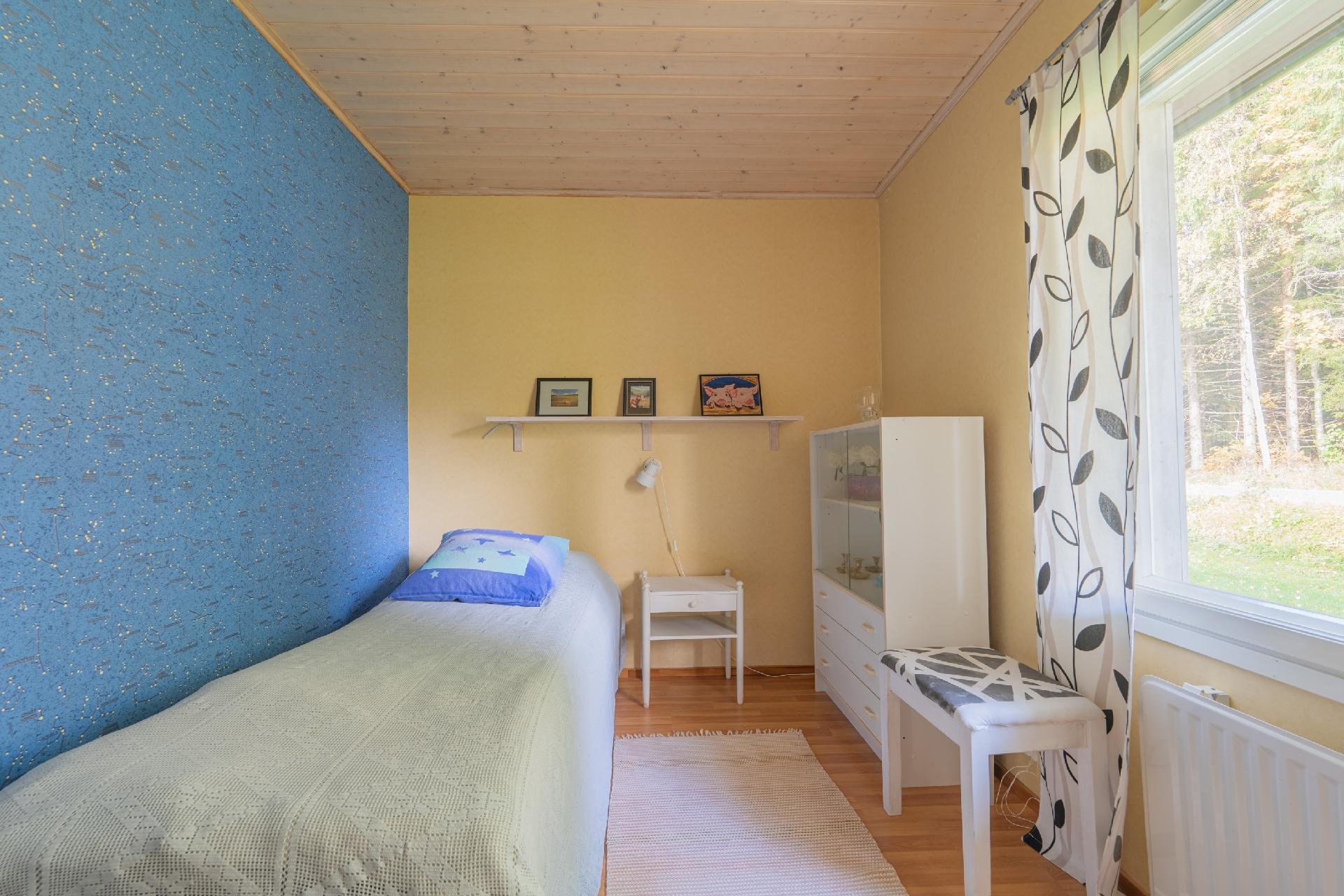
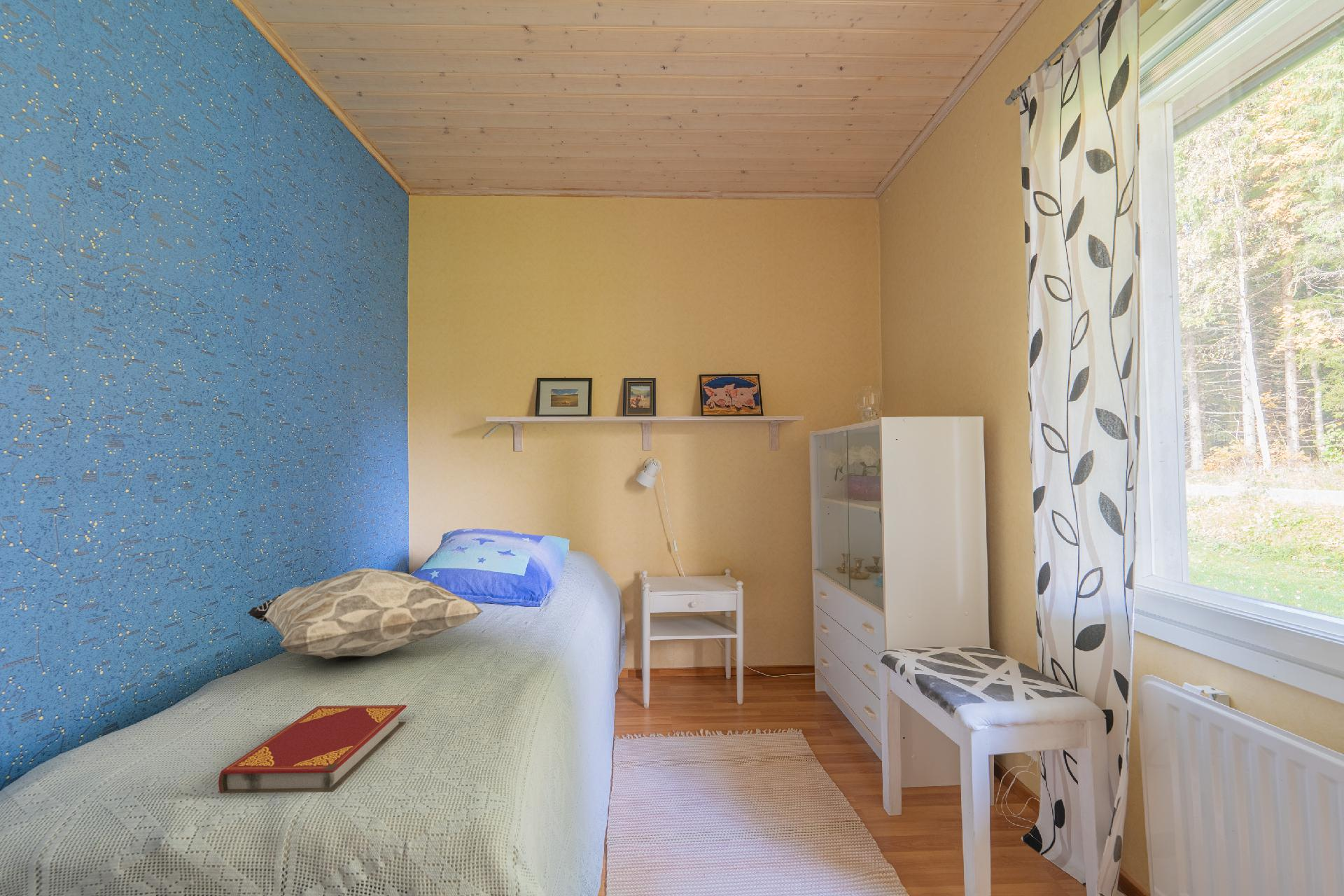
+ hardback book [218,704,407,794]
+ decorative pillow [247,567,484,659]
